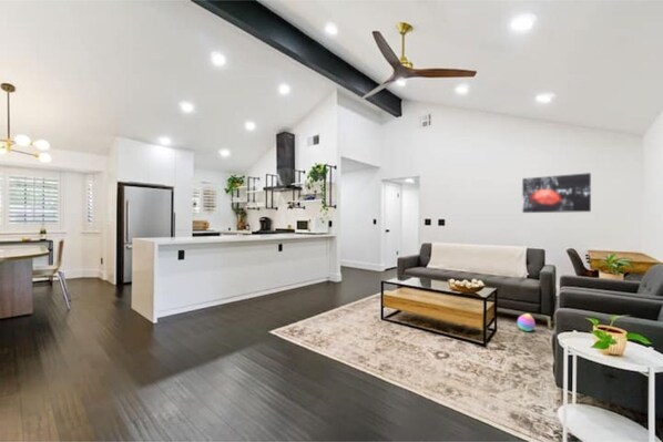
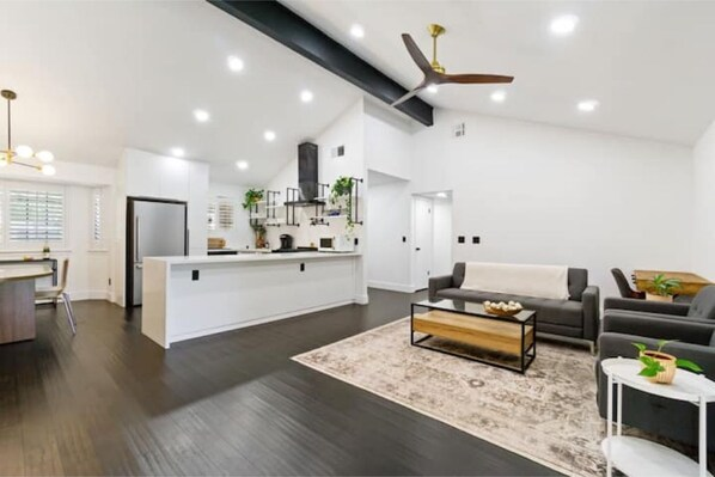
- wall art [521,172,592,214]
- stacking toy [517,312,537,332]
